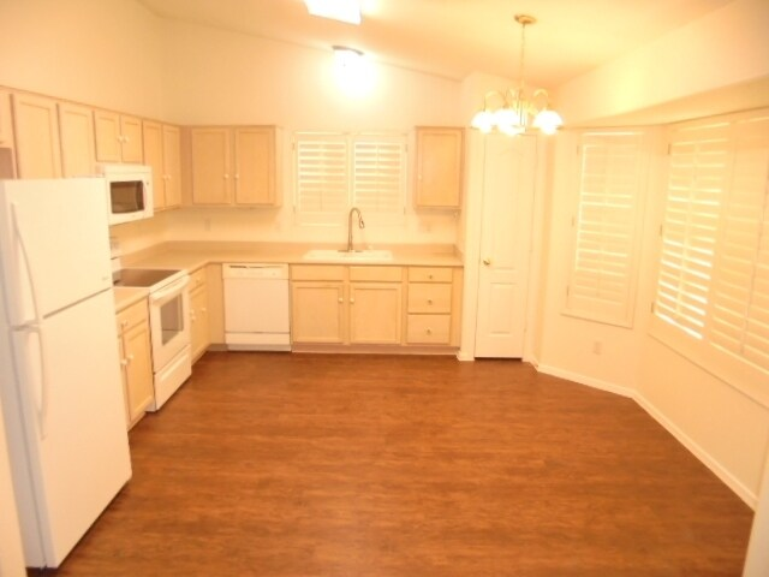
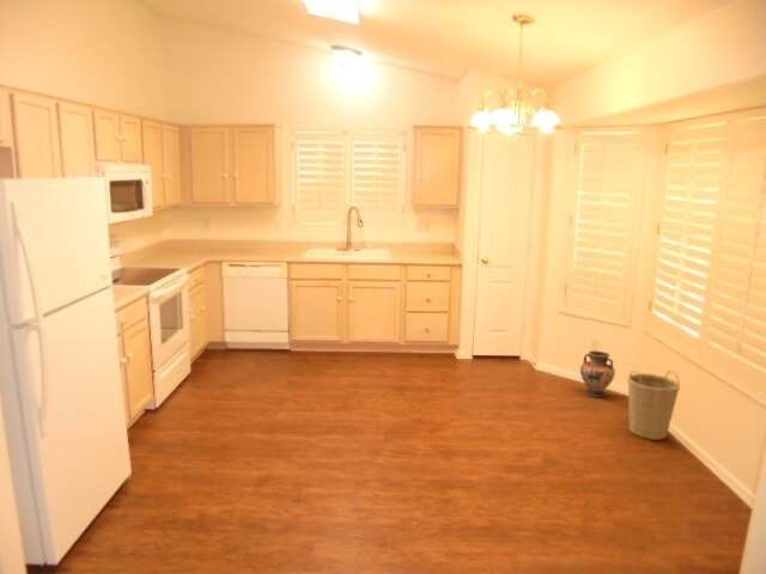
+ basket [627,370,681,441]
+ vase [579,350,616,398]
